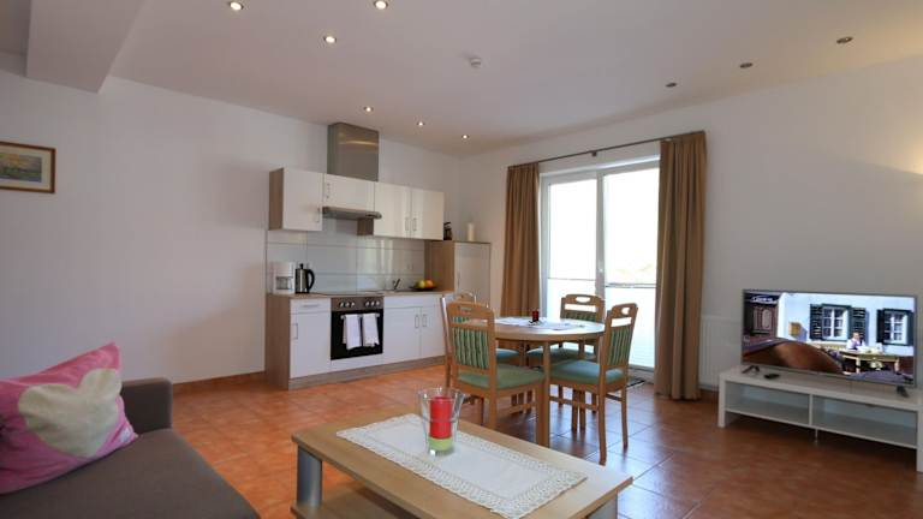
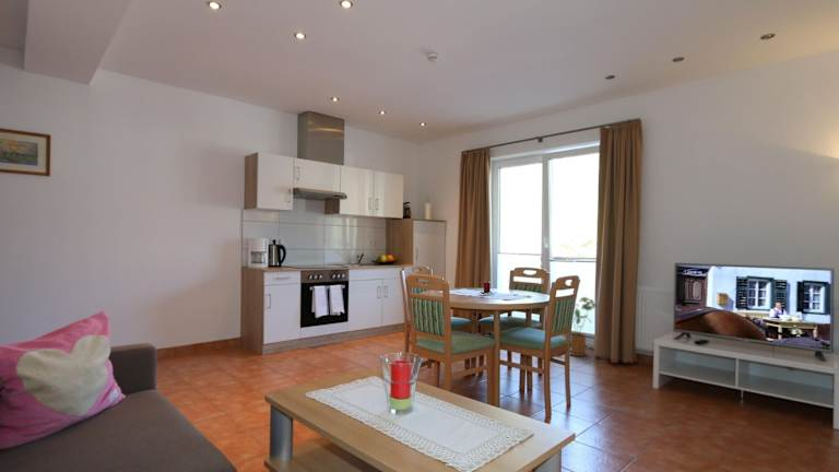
+ house plant [569,296,598,357]
